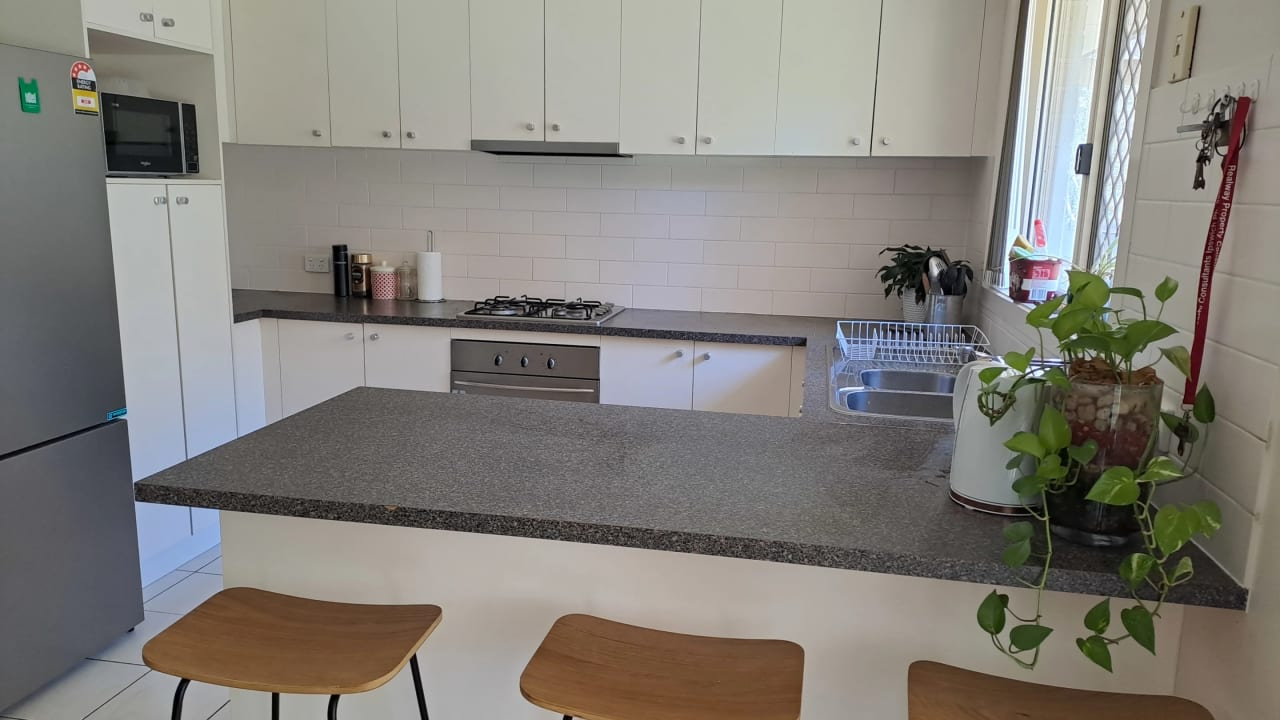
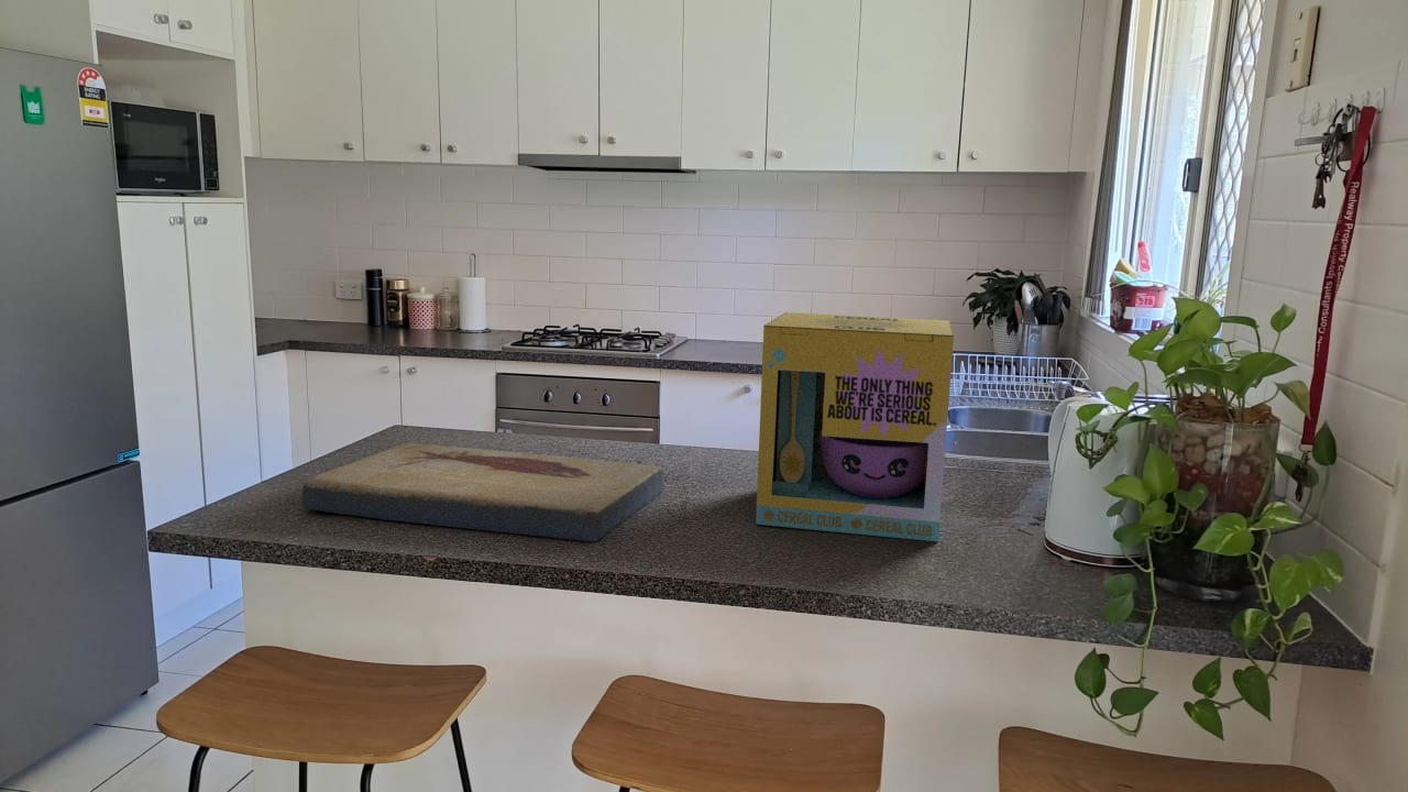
+ cereal box [755,311,955,542]
+ fish fossil [301,442,664,542]
